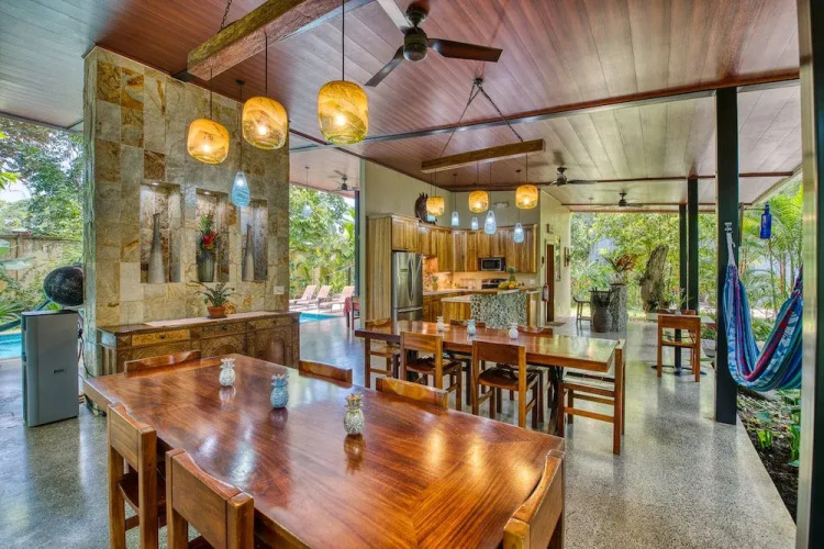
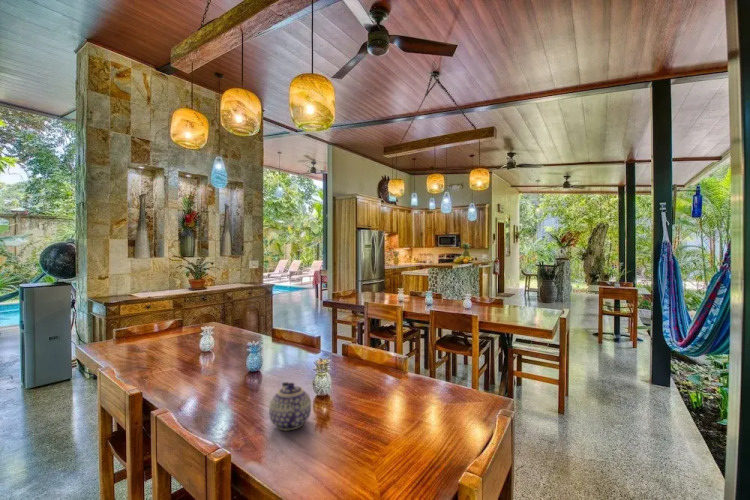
+ teapot [268,381,312,431]
